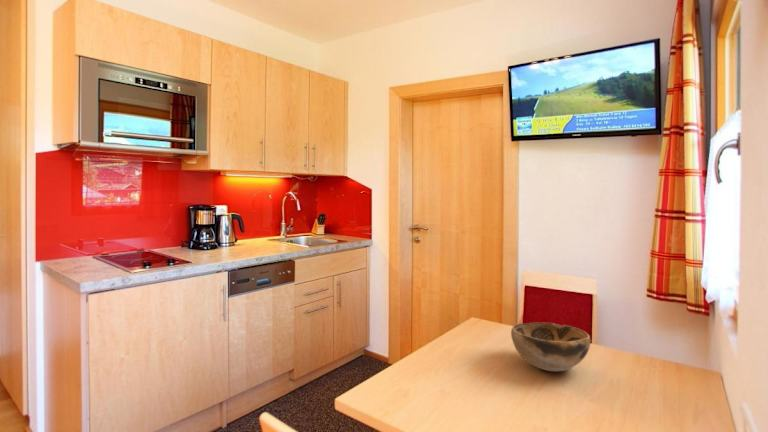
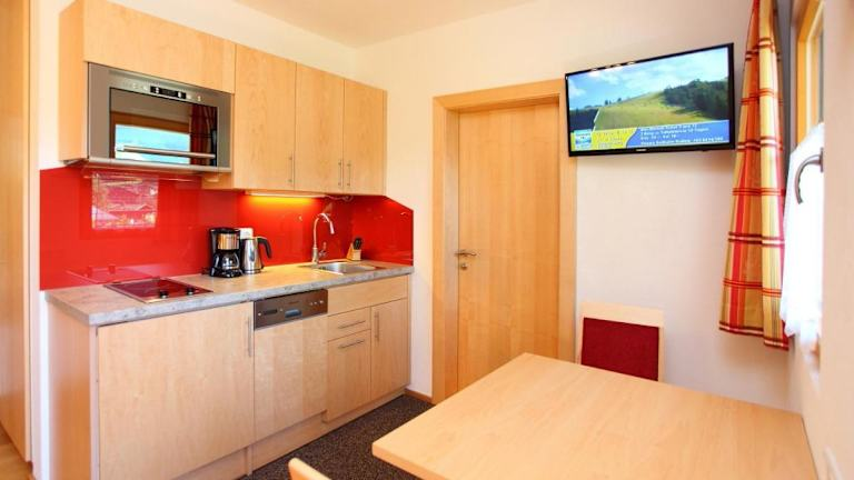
- decorative bowl [510,322,591,372]
